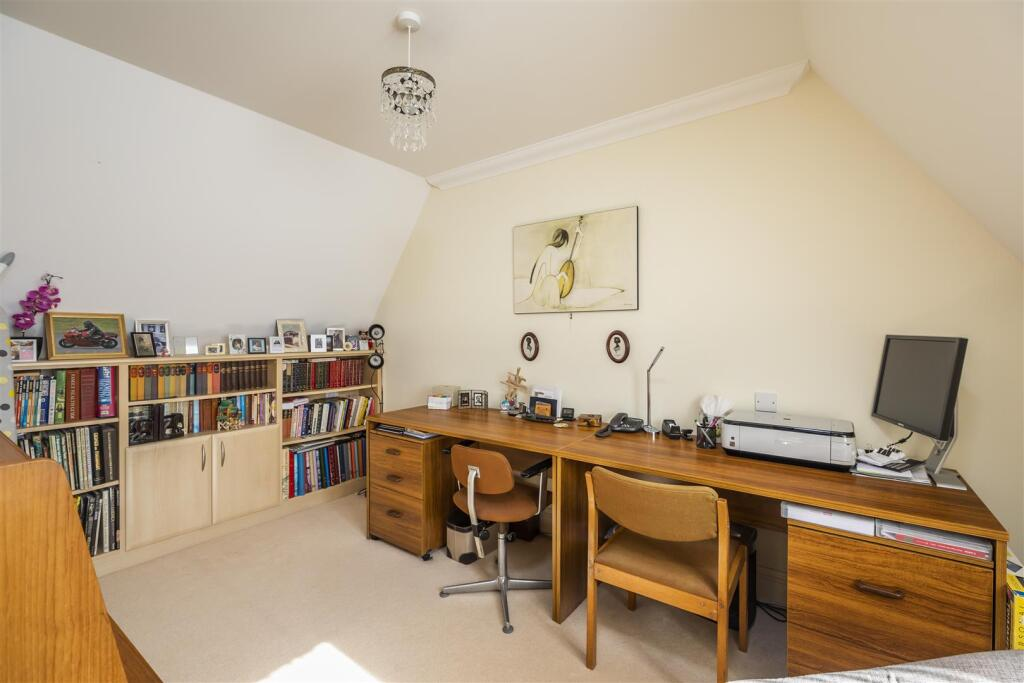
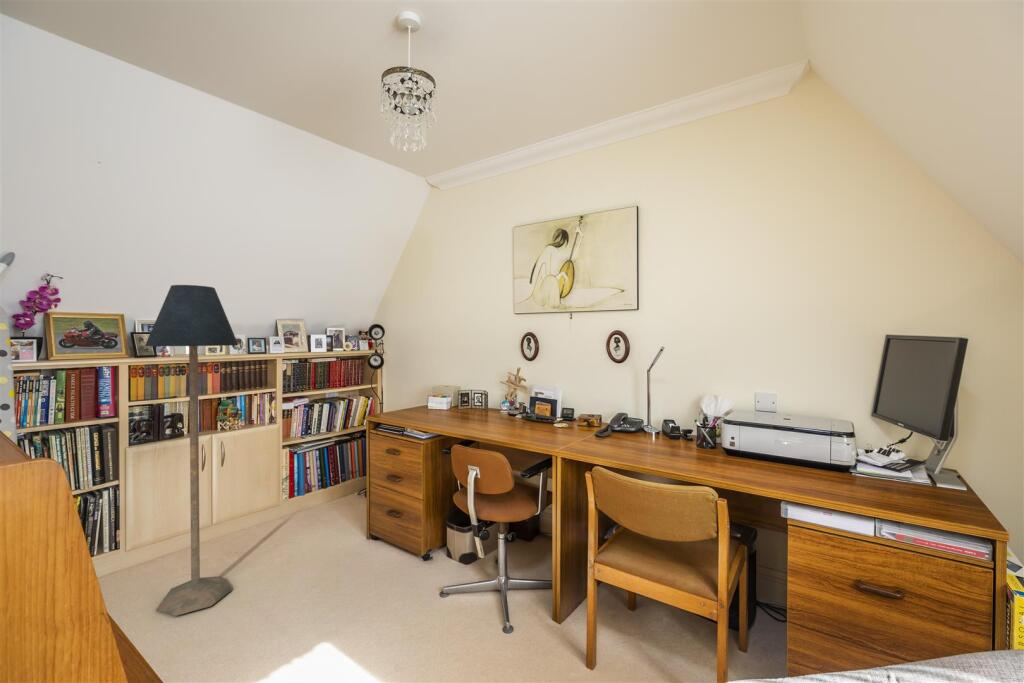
+ floor lamp [144,284,239,617]
